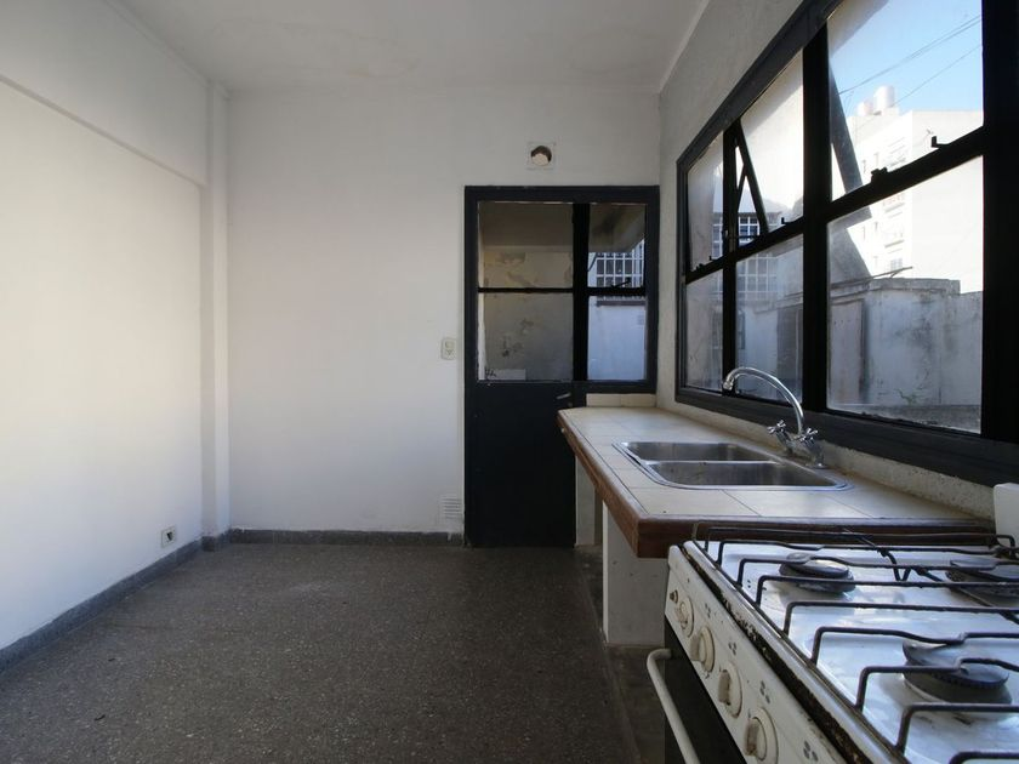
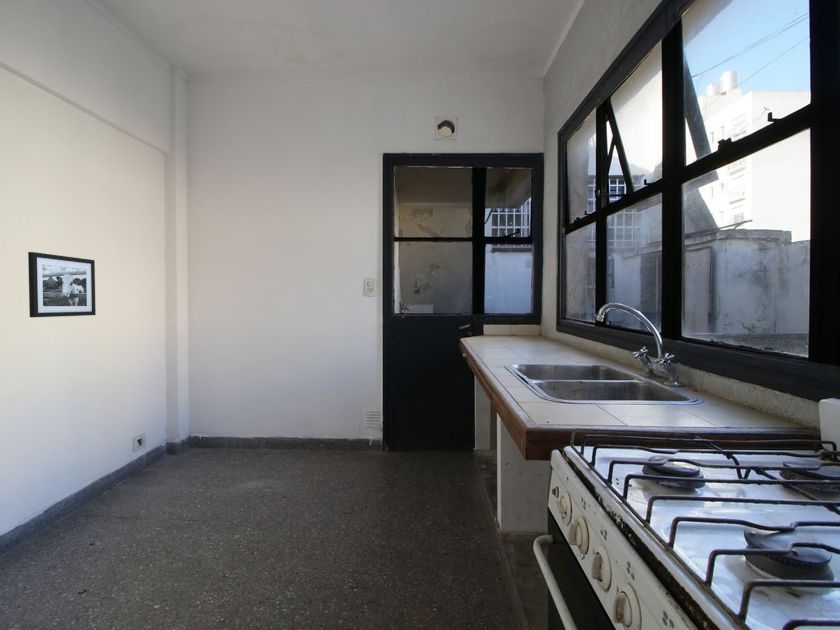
+ picture frame [27,251,97,318]
